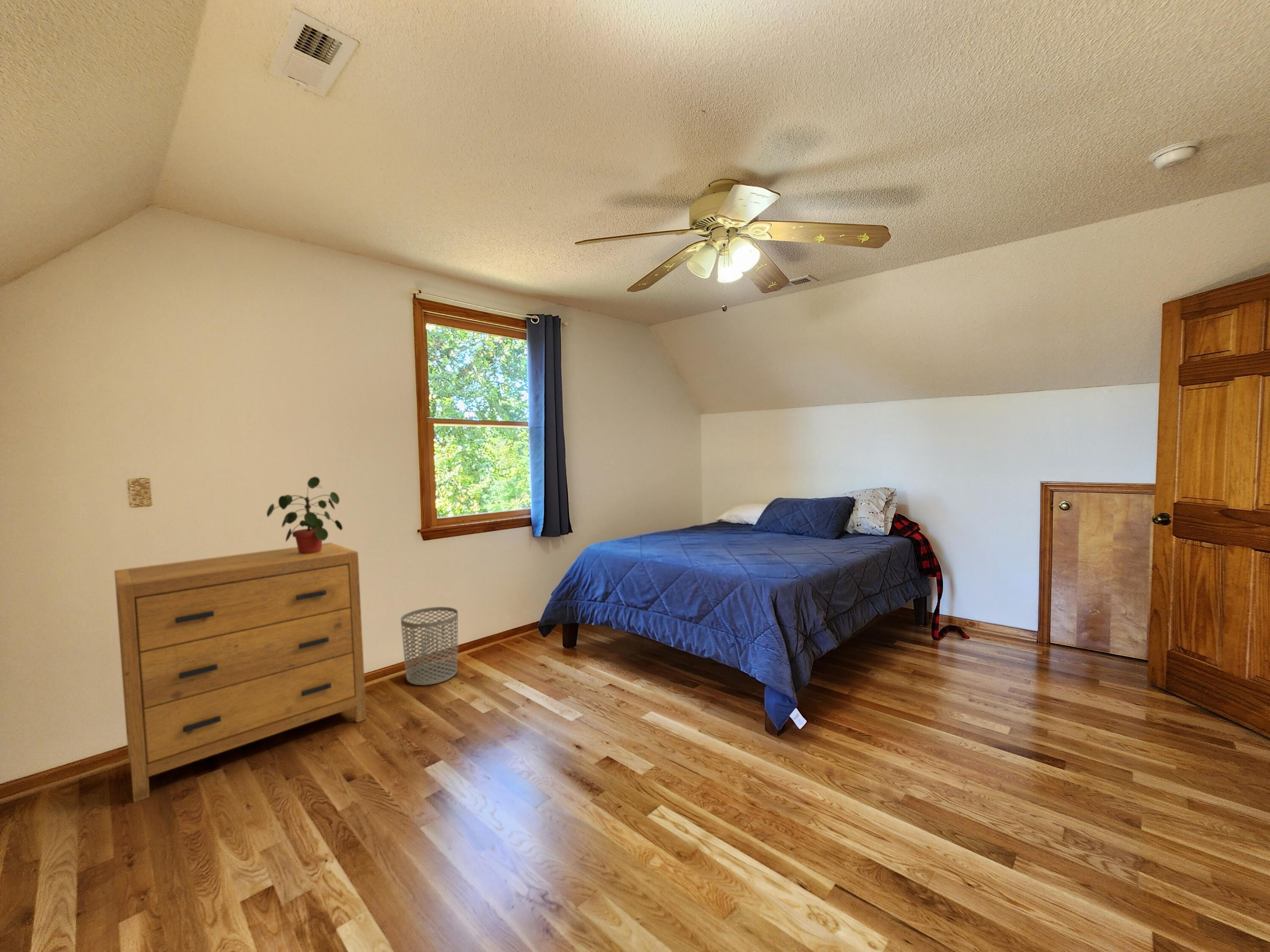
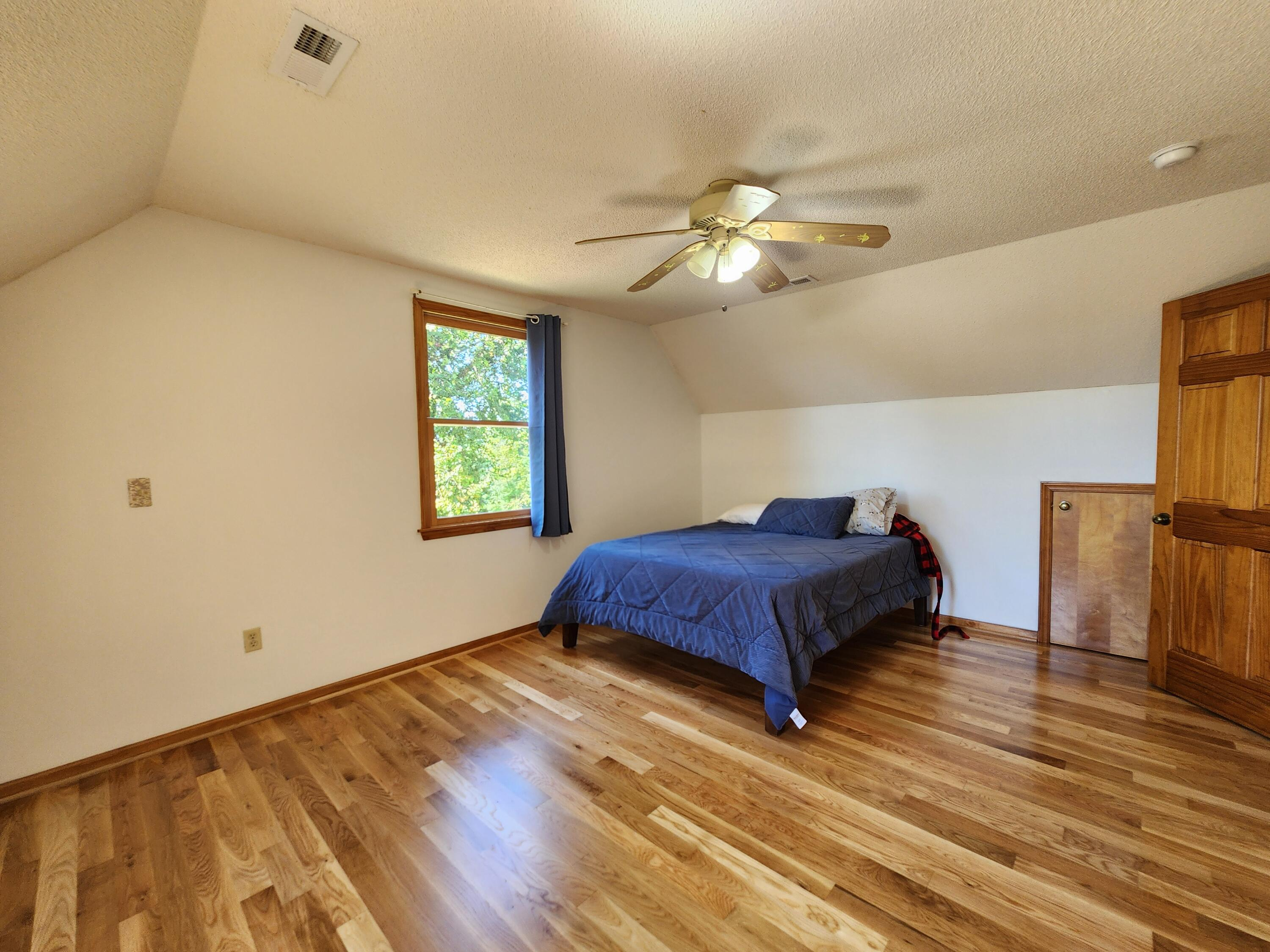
- dresser [114,542,367,803]
- potted plant [266,476,343,554]
- waste bin [400,606,458,686]
